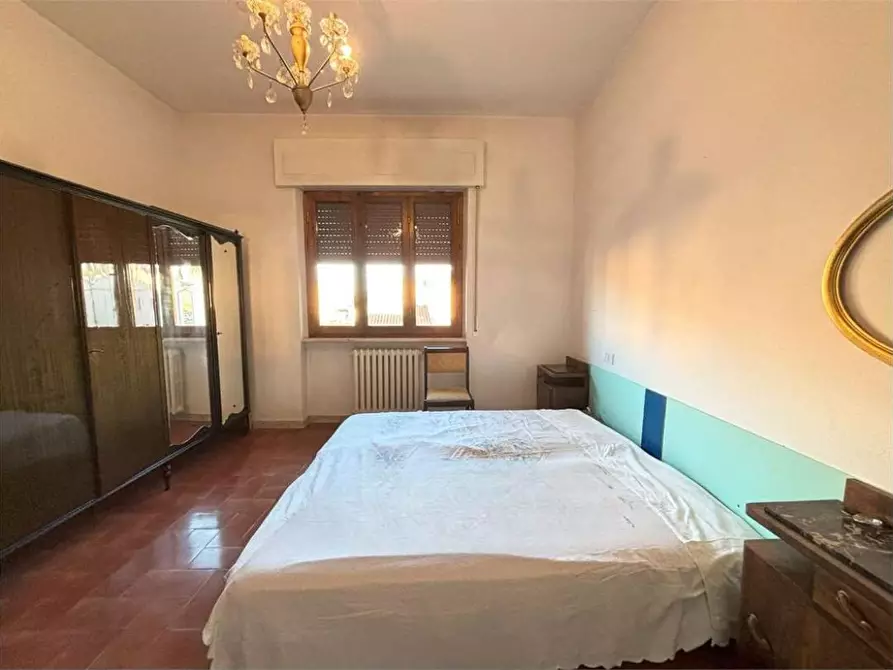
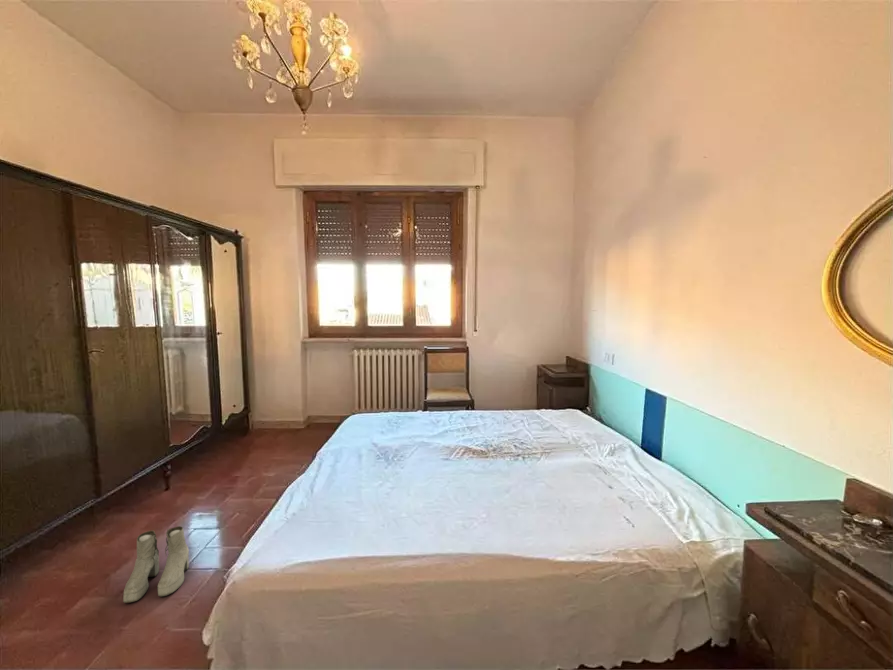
+ boots [122,525,190,604]
